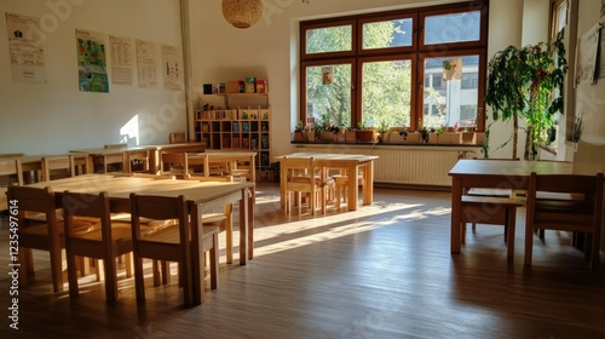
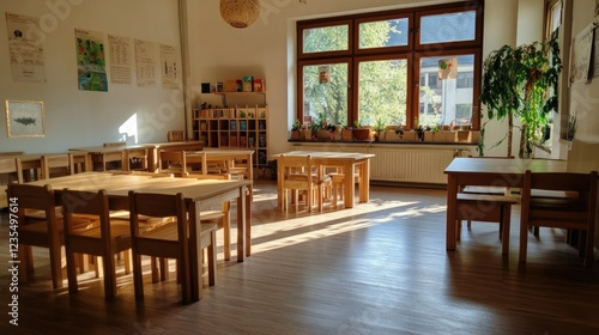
+ wall art [4,98,47,139]
